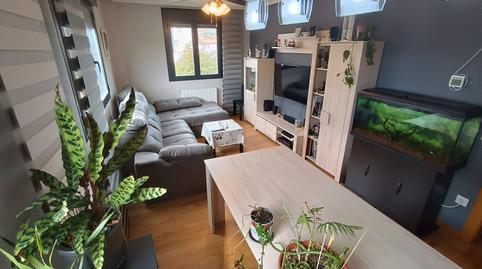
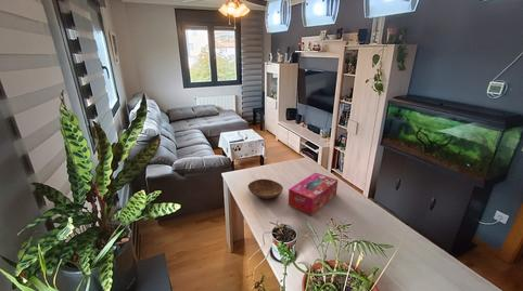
+ tissue box [288,172,339,216]
+ bowl [247,178,284,199]
